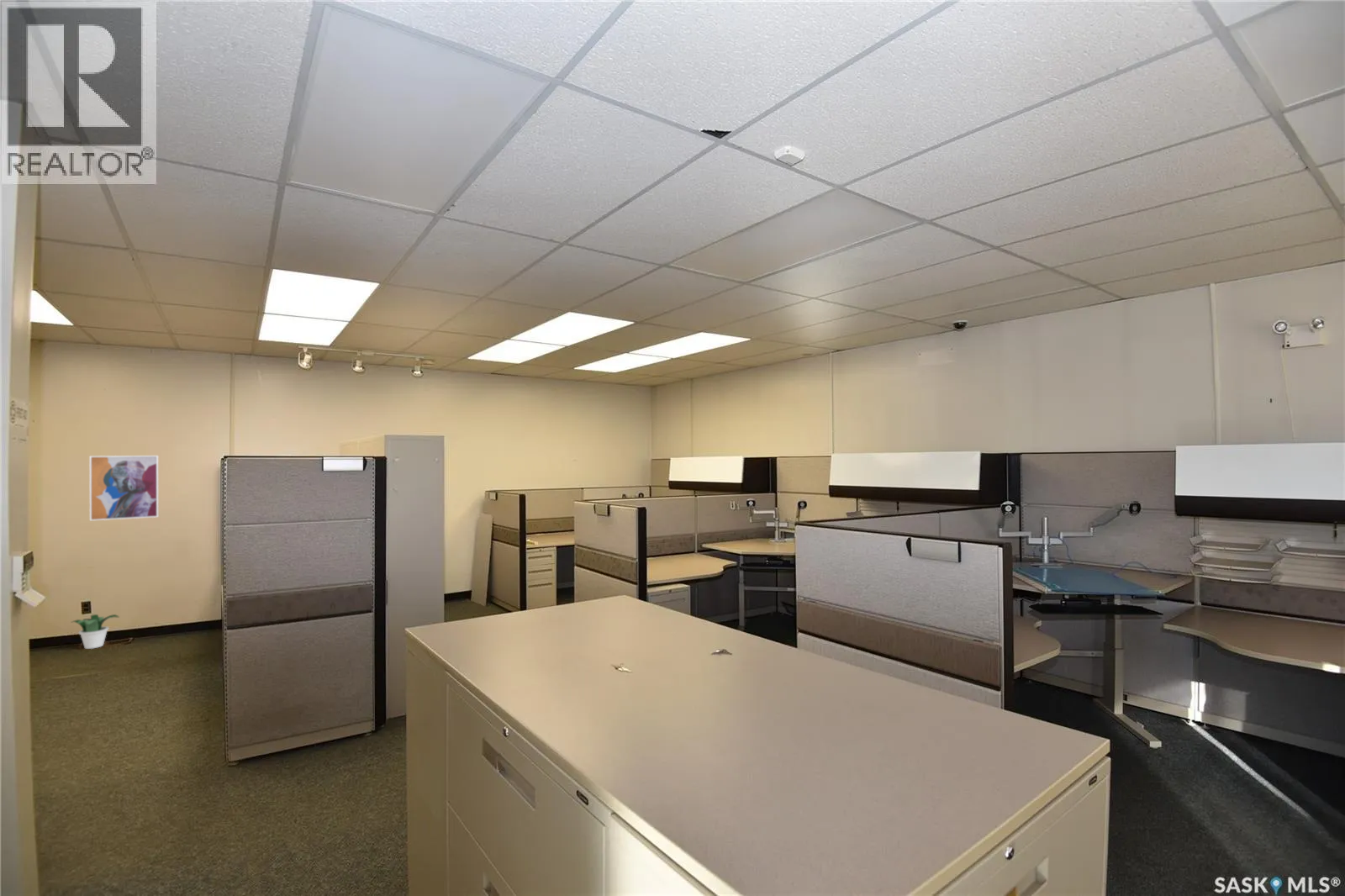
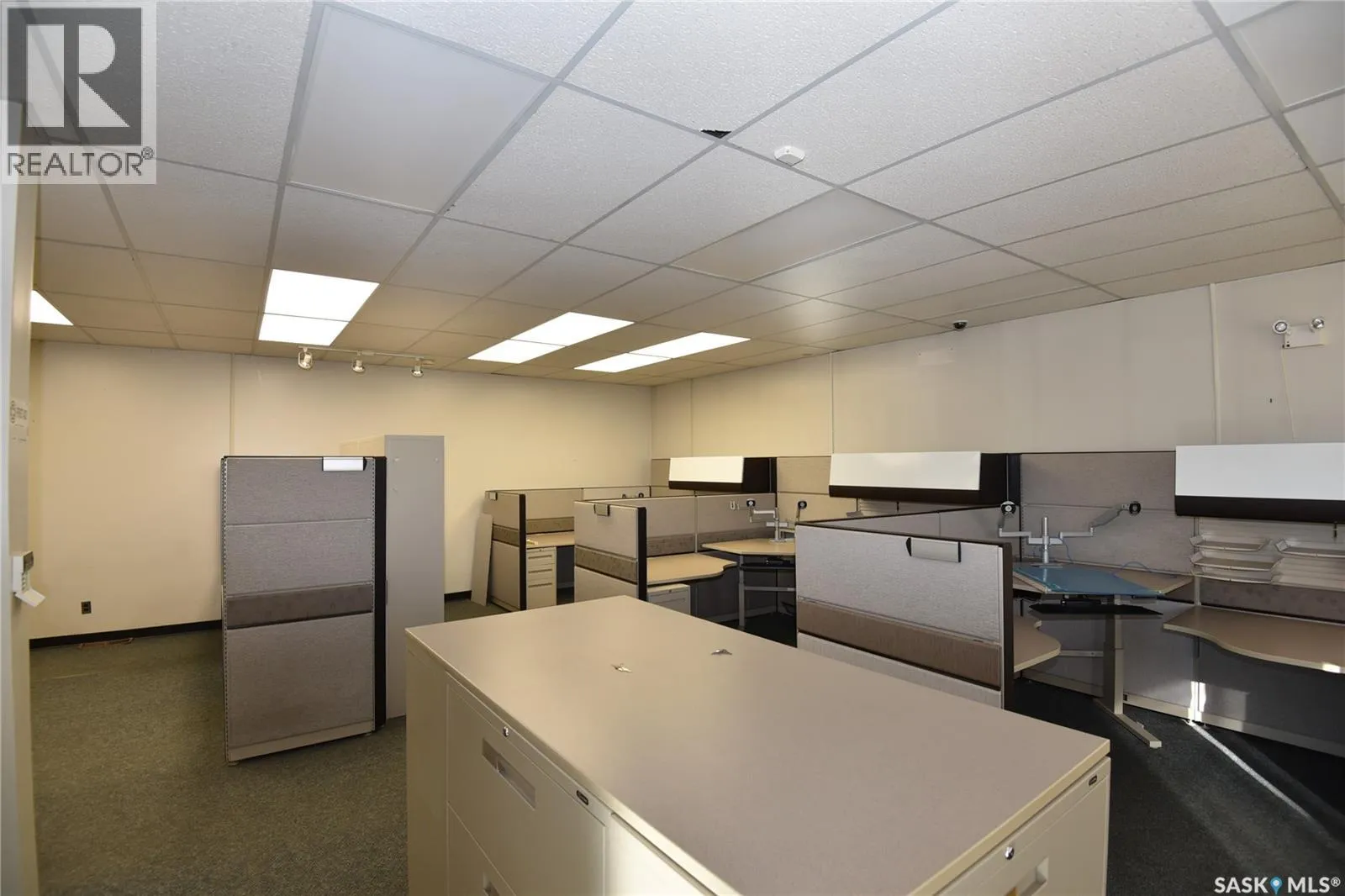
- potted plant [70,614,120,650]
- wall art [89,455,160,521]
